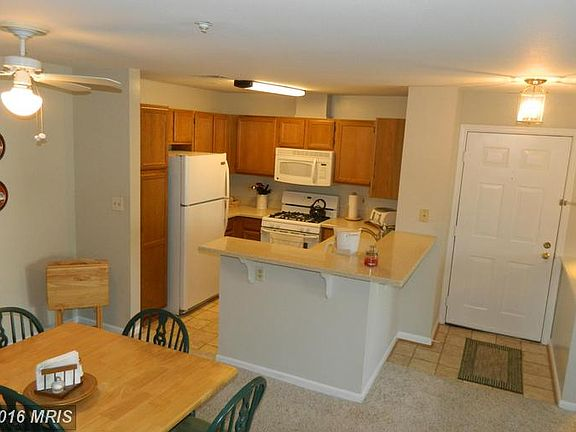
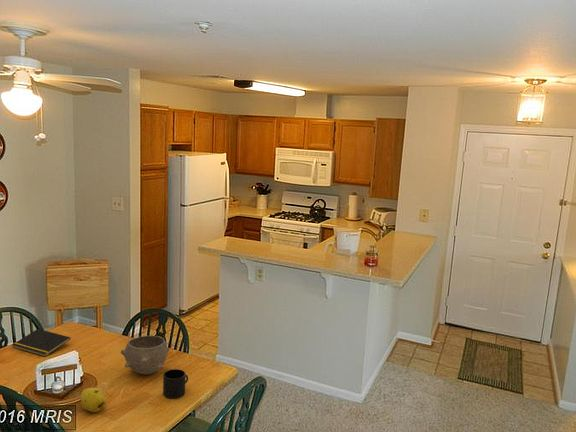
+ fruit [80,387,107,413]
+ bowl [120,335,171,375]
+ notepad [11,328,71,357]
+ mug [162,368,189,399]
